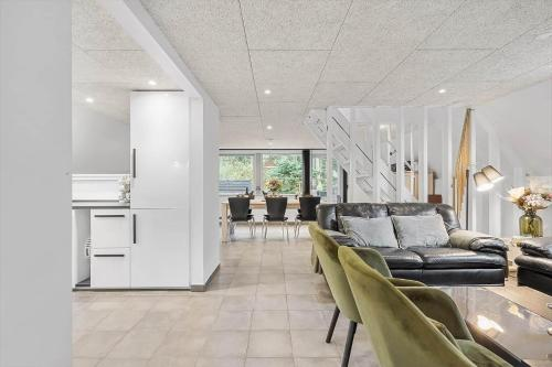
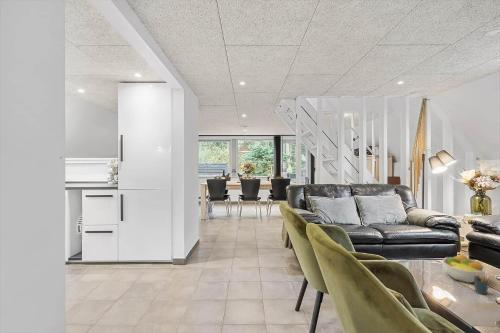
+ pen holder [473,272,491,296]
+ fruit bowl [441,253,487,284]
